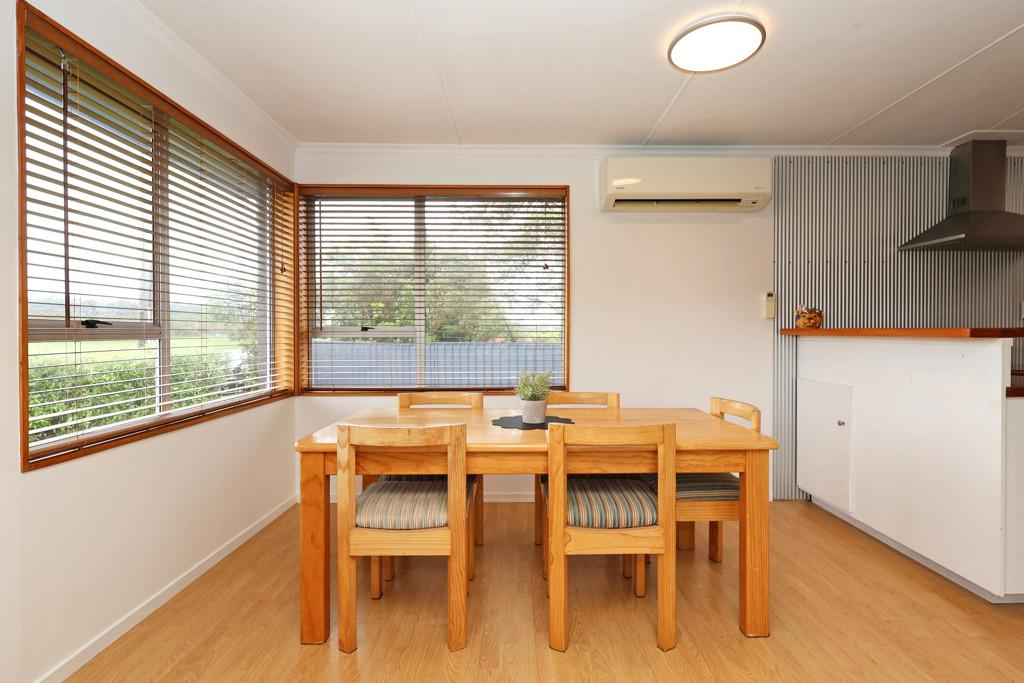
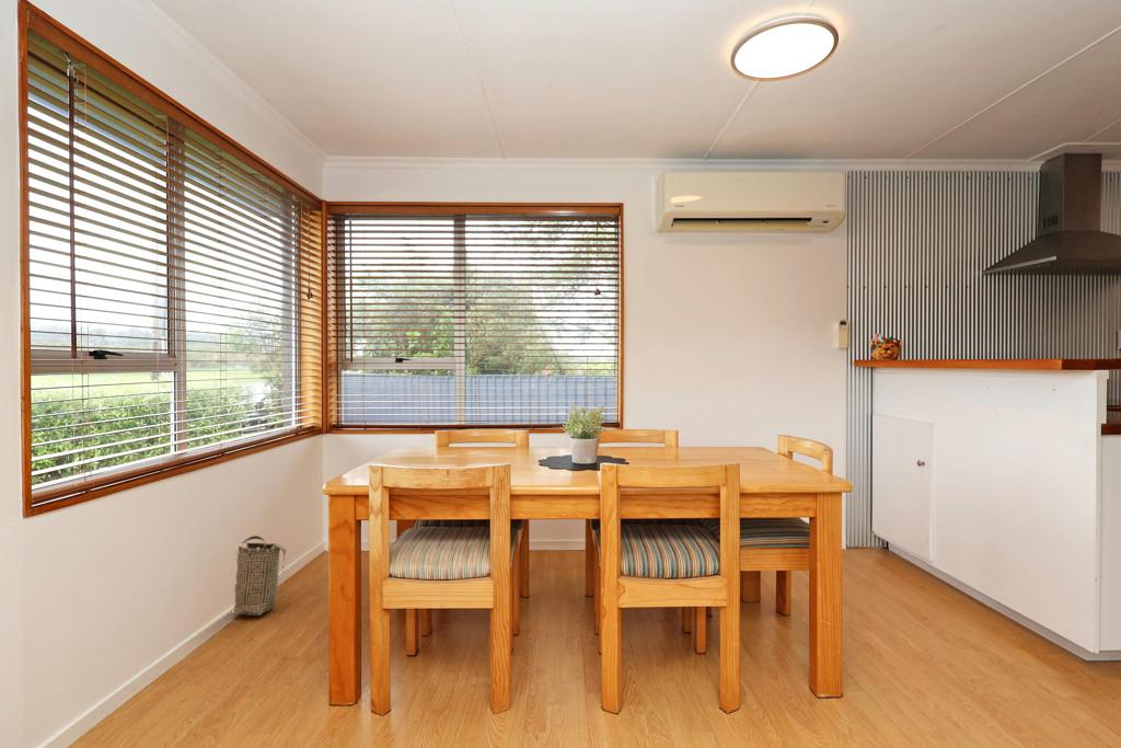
+ basket [232,534,287,617]
